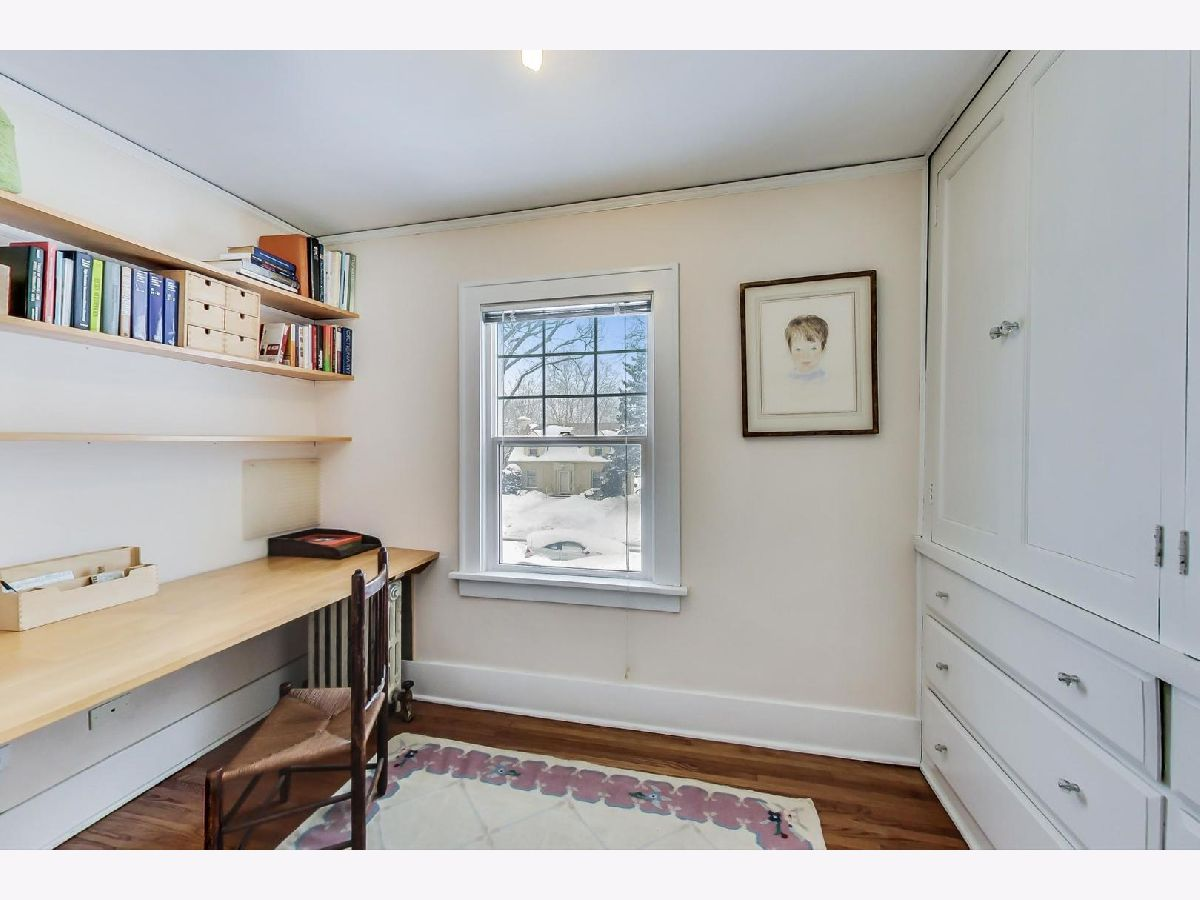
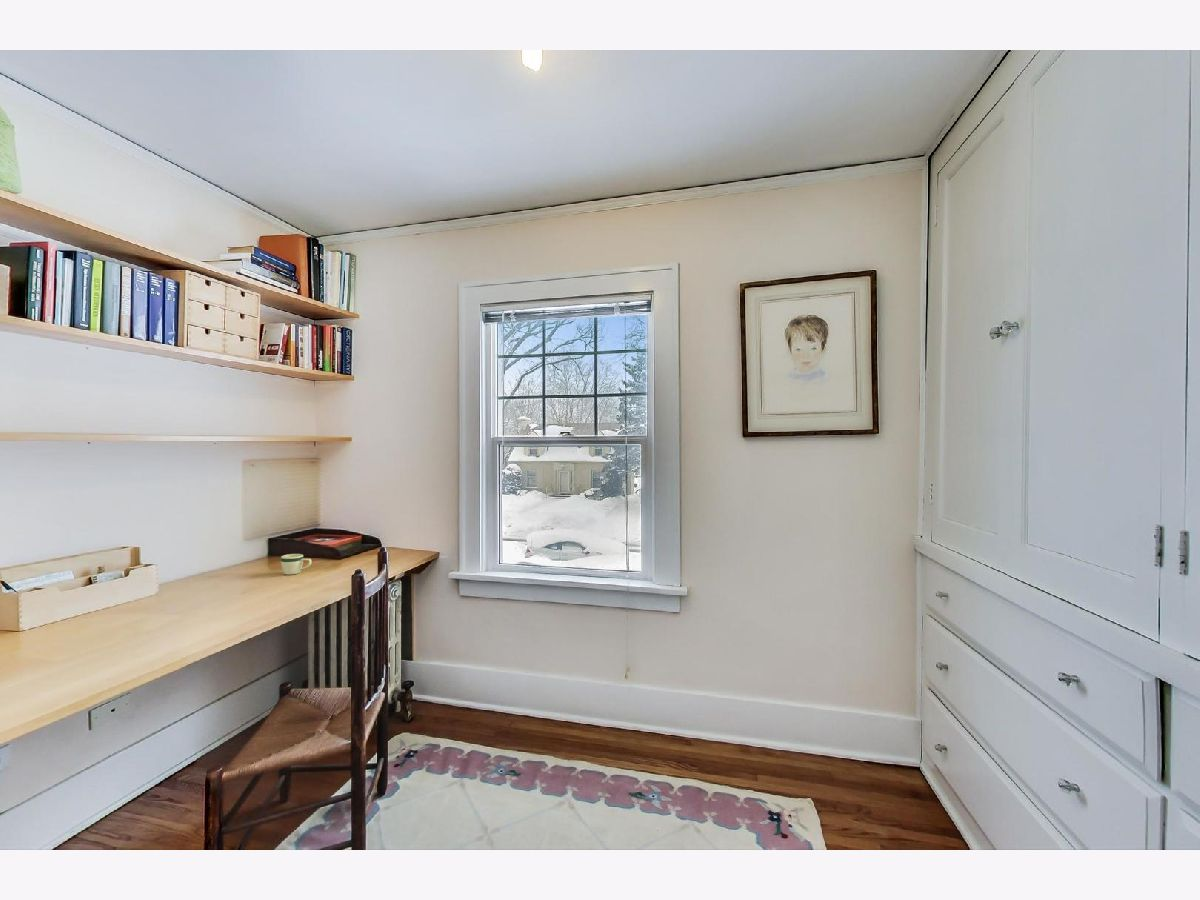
+ mug [280,553,312,576]
